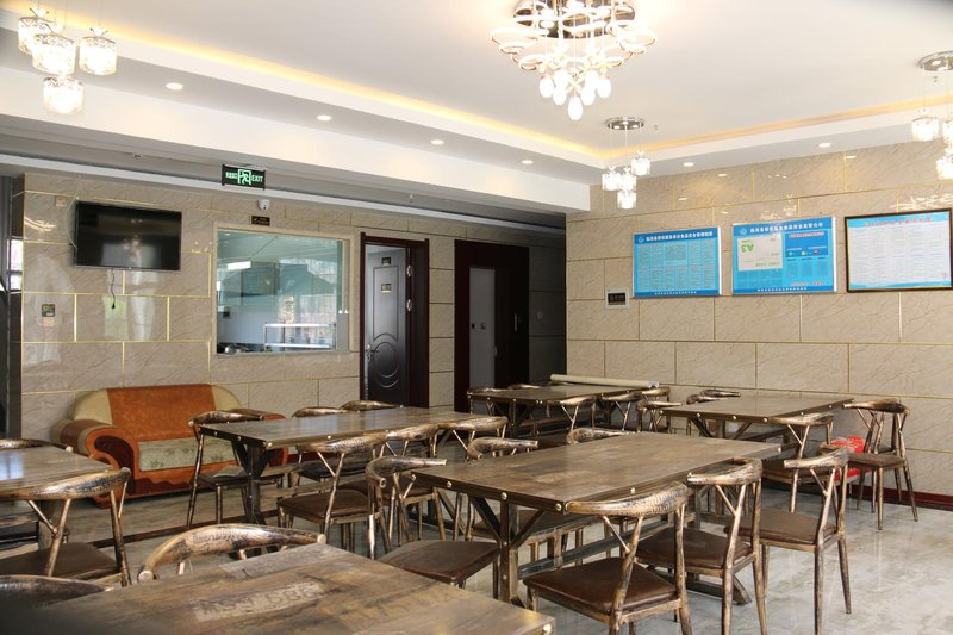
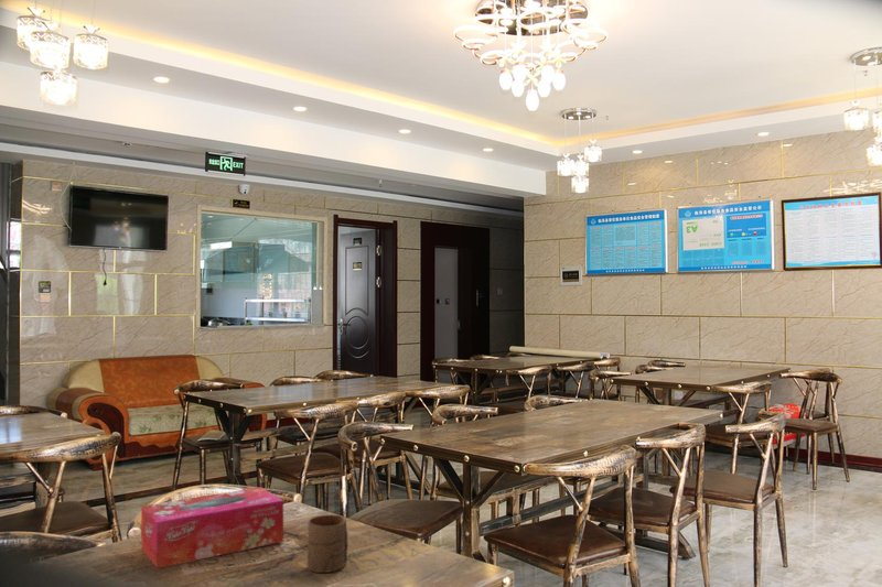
+ tissue box [140,486,284,569]
+ cup [306,513,348,574]
